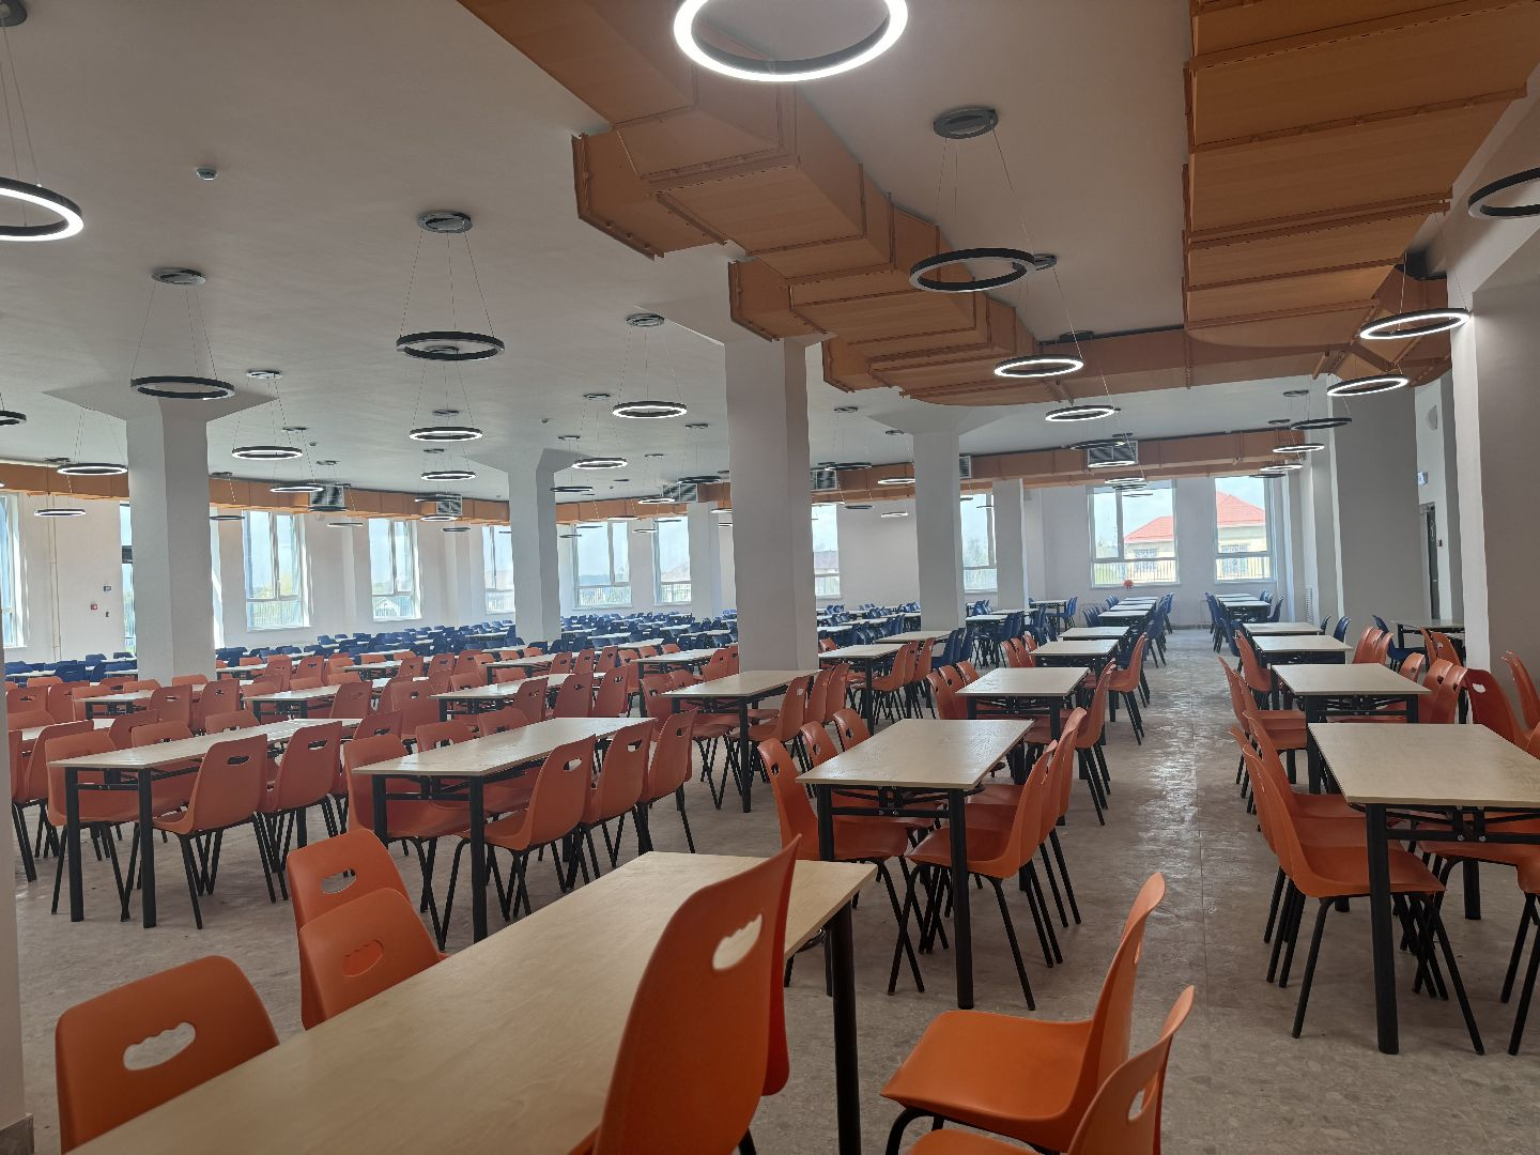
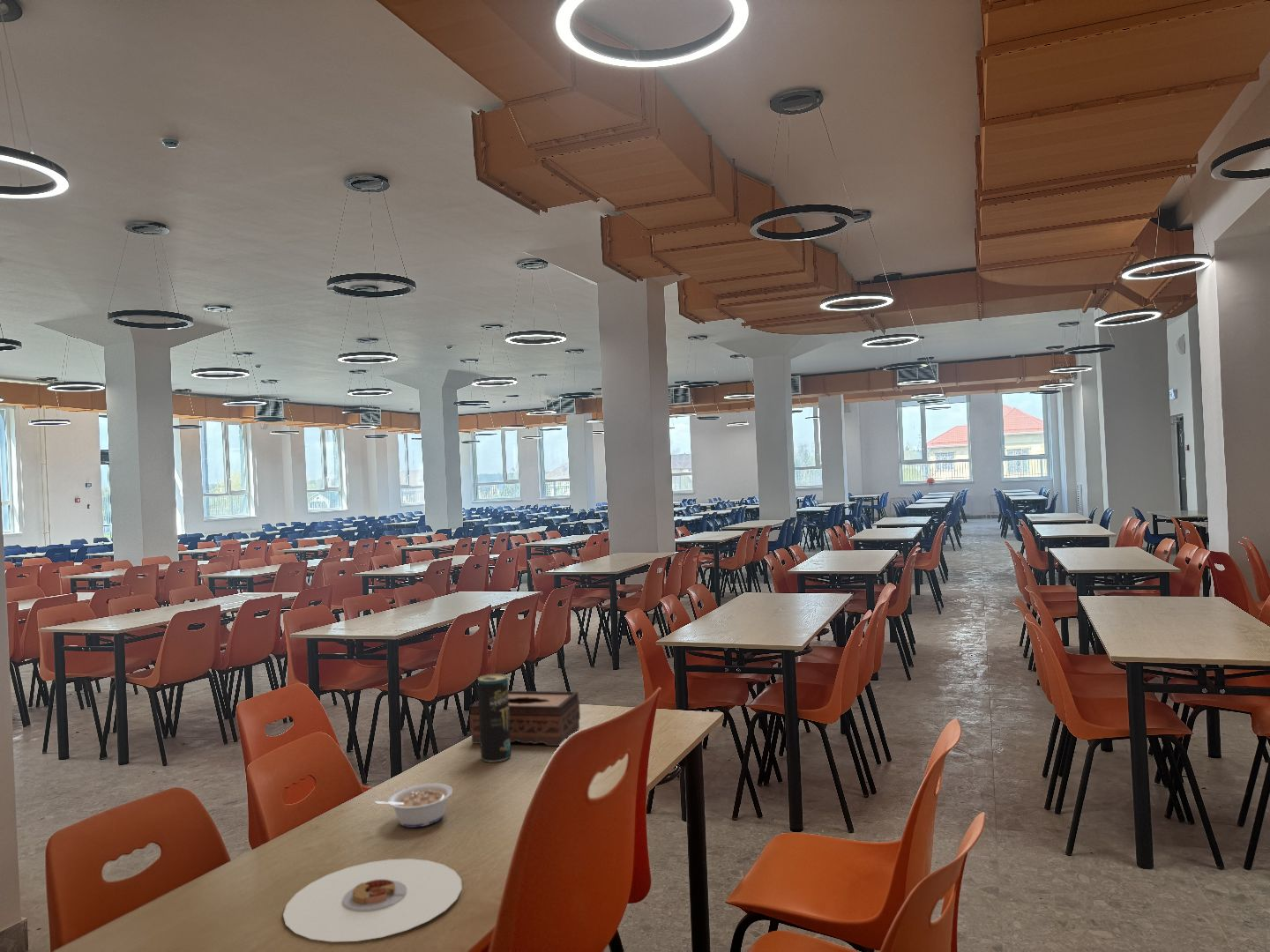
+ tissue box [468,690,581,747]
+ beverage can [477,673,512,763]
+ plate [282,858,463,942]
+ legume [375,783,453,829]
